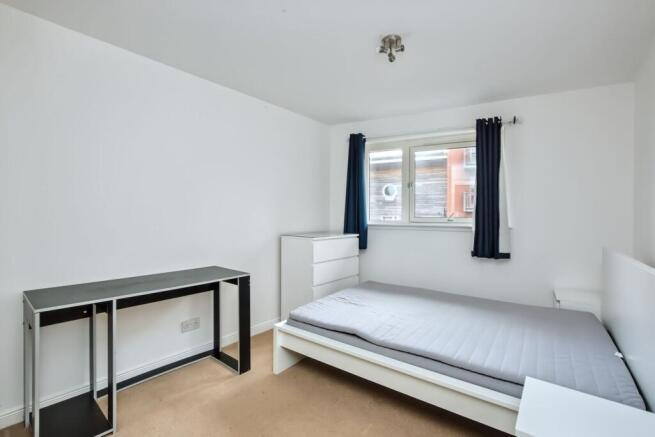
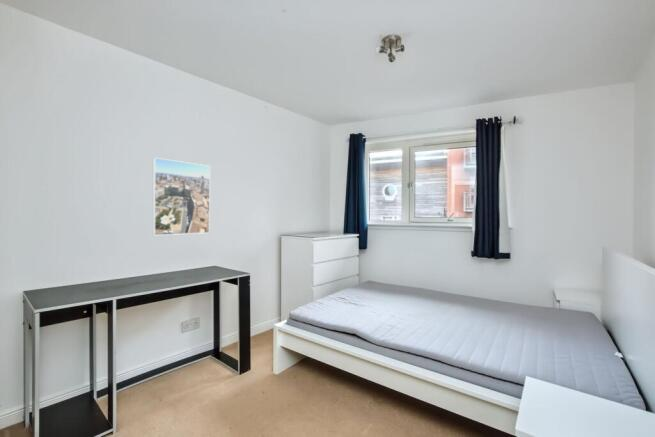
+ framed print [151,157,211,236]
